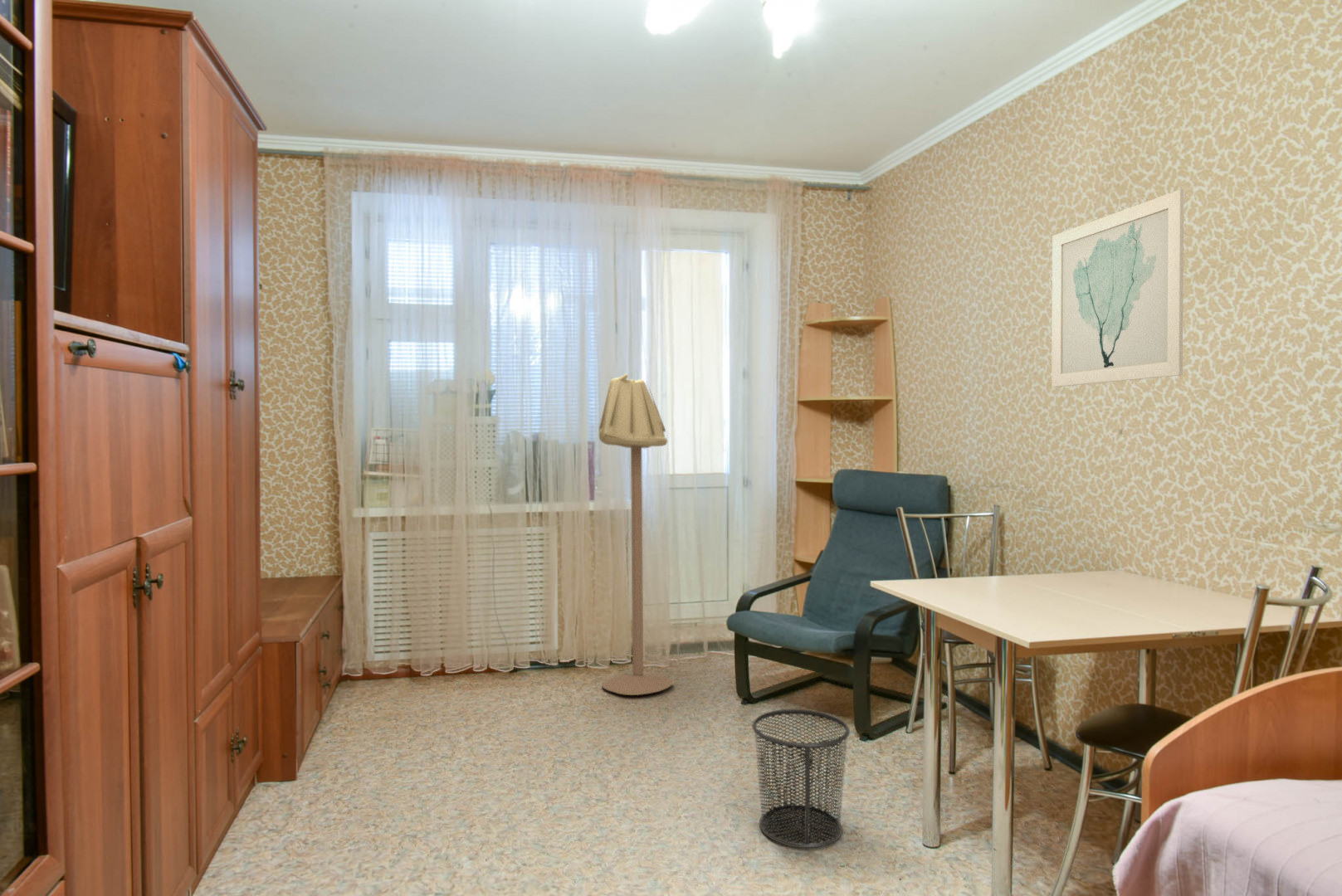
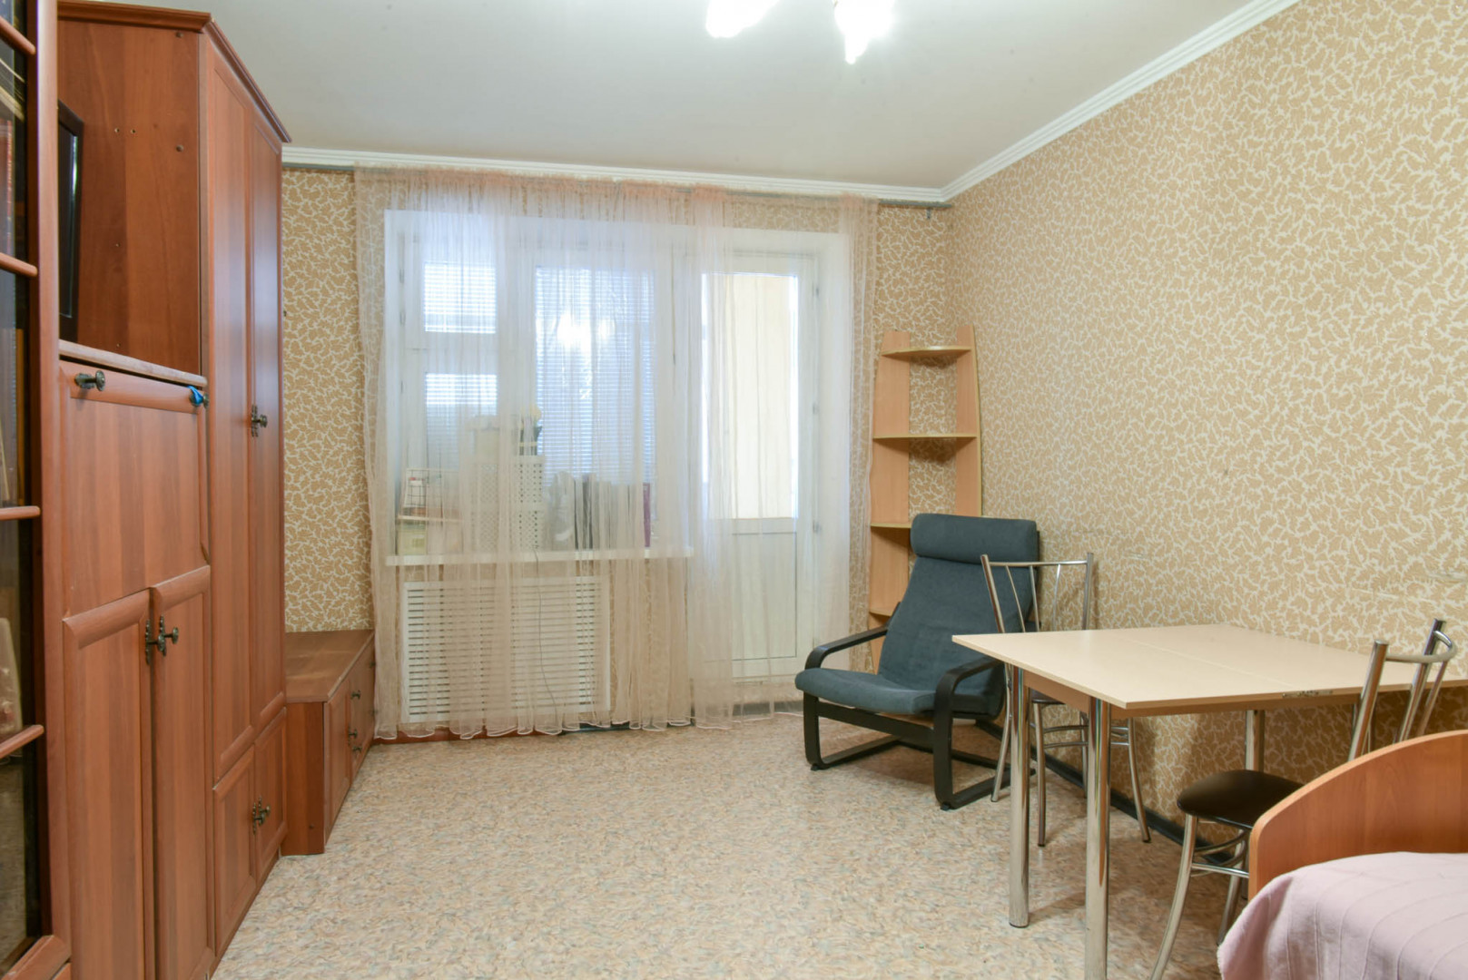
- wall art [1051,188,1184,387]
- waste bin [751,709,851,849]
- floor lamp [598,373,674,696]
